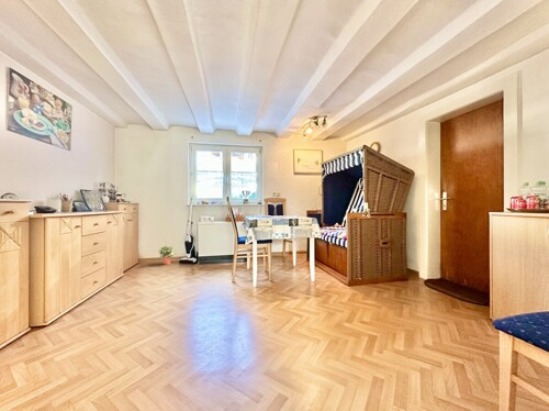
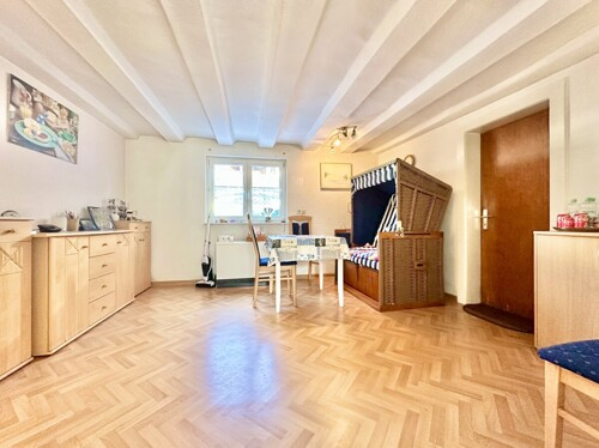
- potted plant [157,245,177,266]
